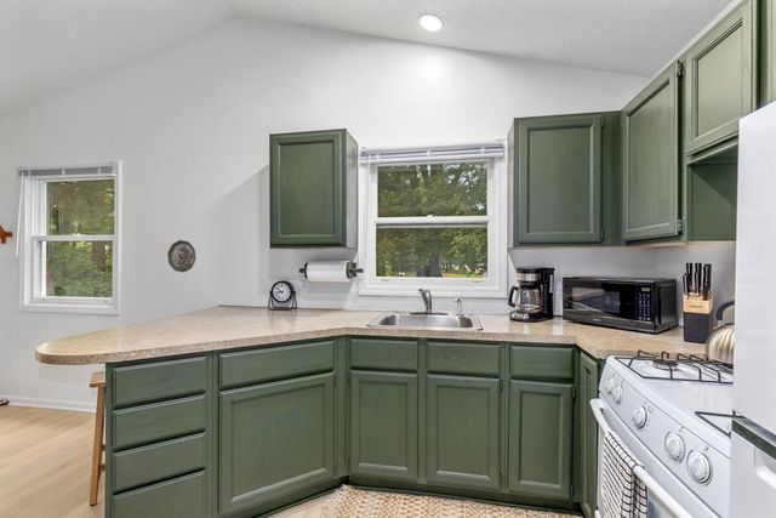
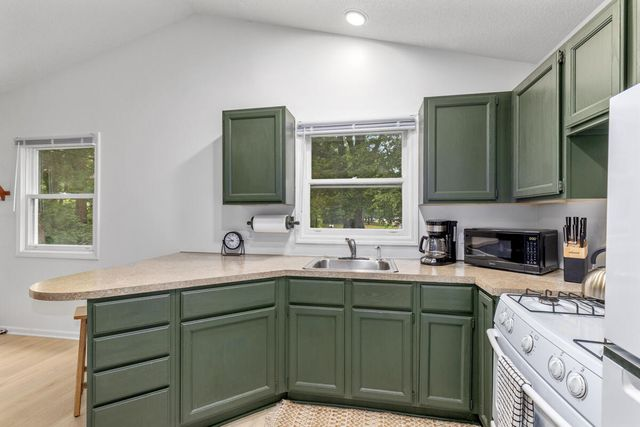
- decorative plate [166,239,196,273]
